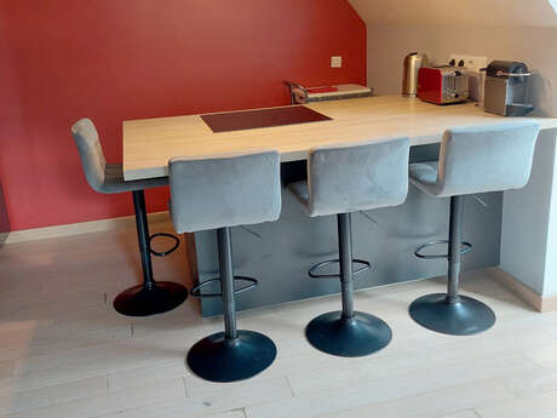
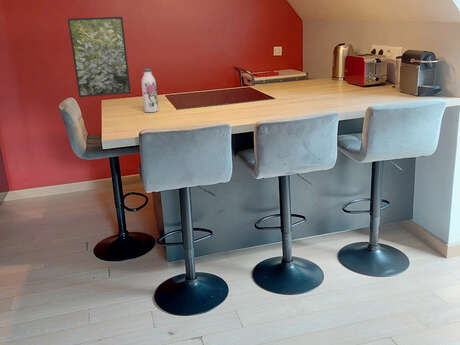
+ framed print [67,16,132,98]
+ water bottle [141,67,159,113]
